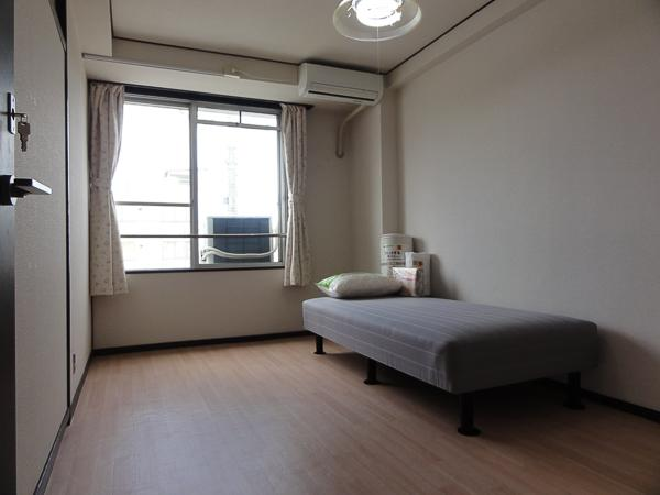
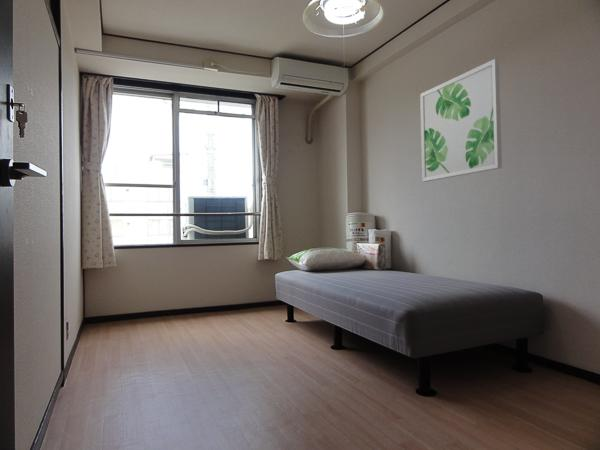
+ wall art [419,58,503,183]
